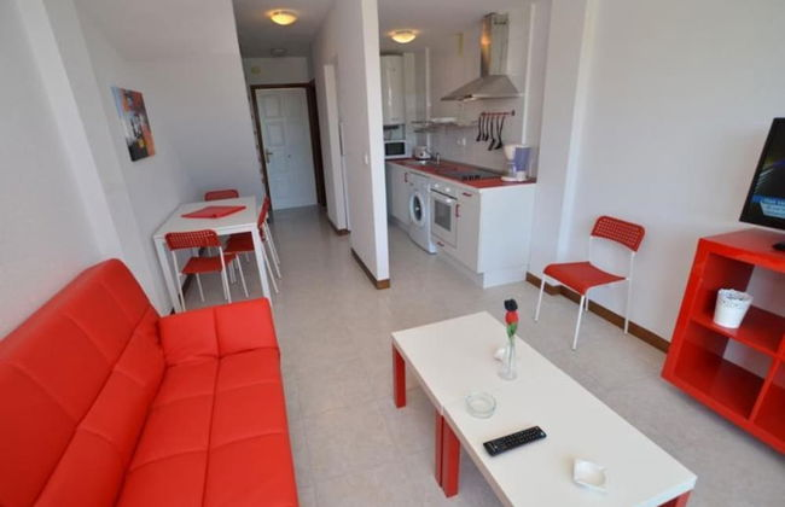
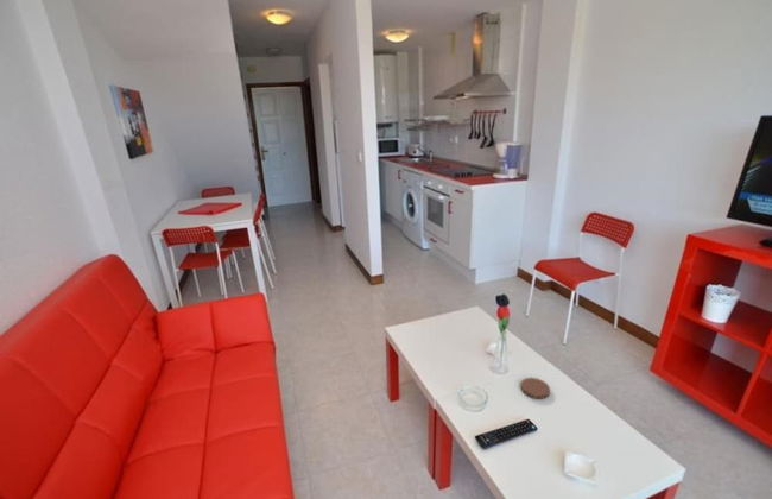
+ coaster [520,377,551,400]
